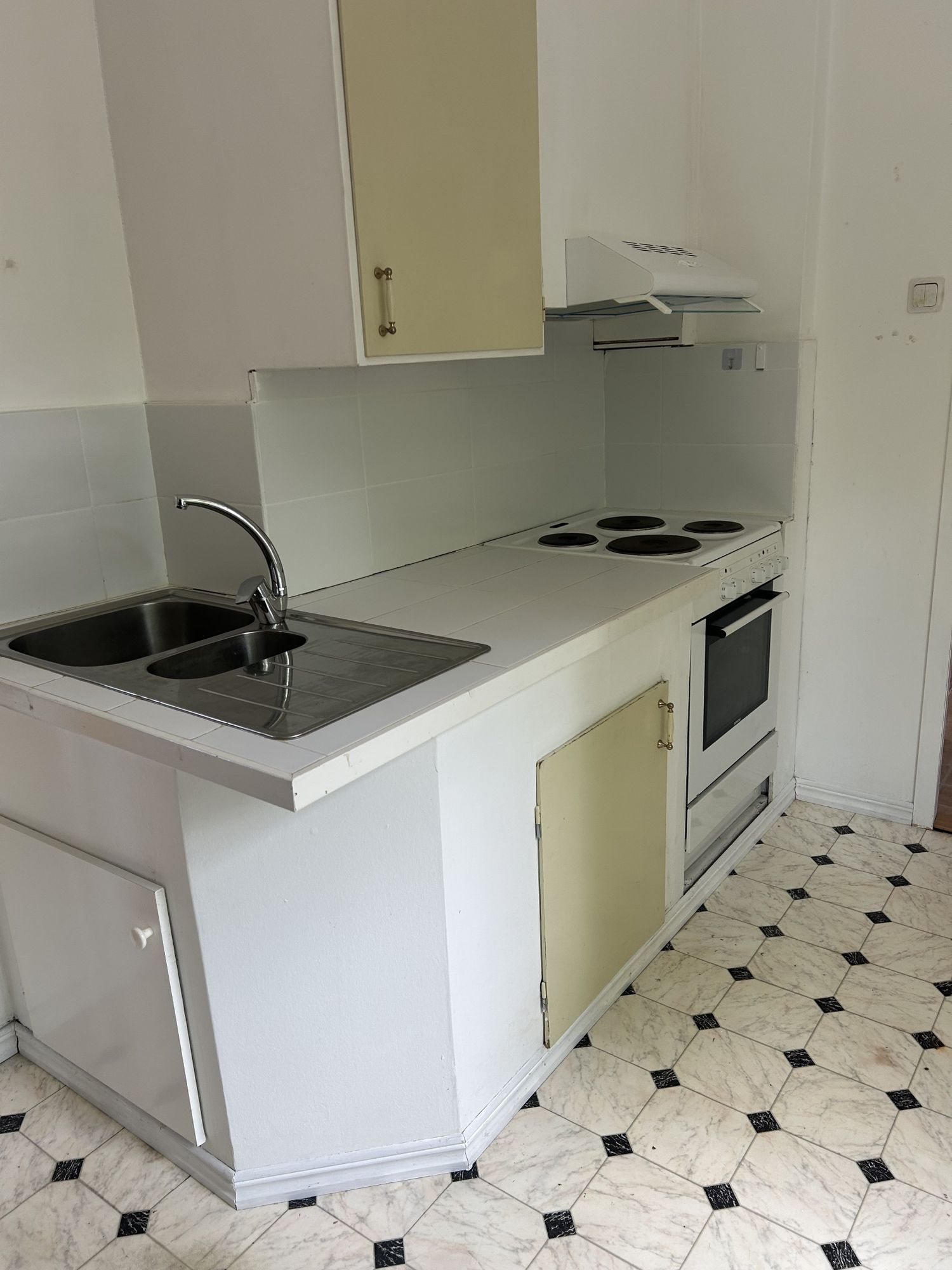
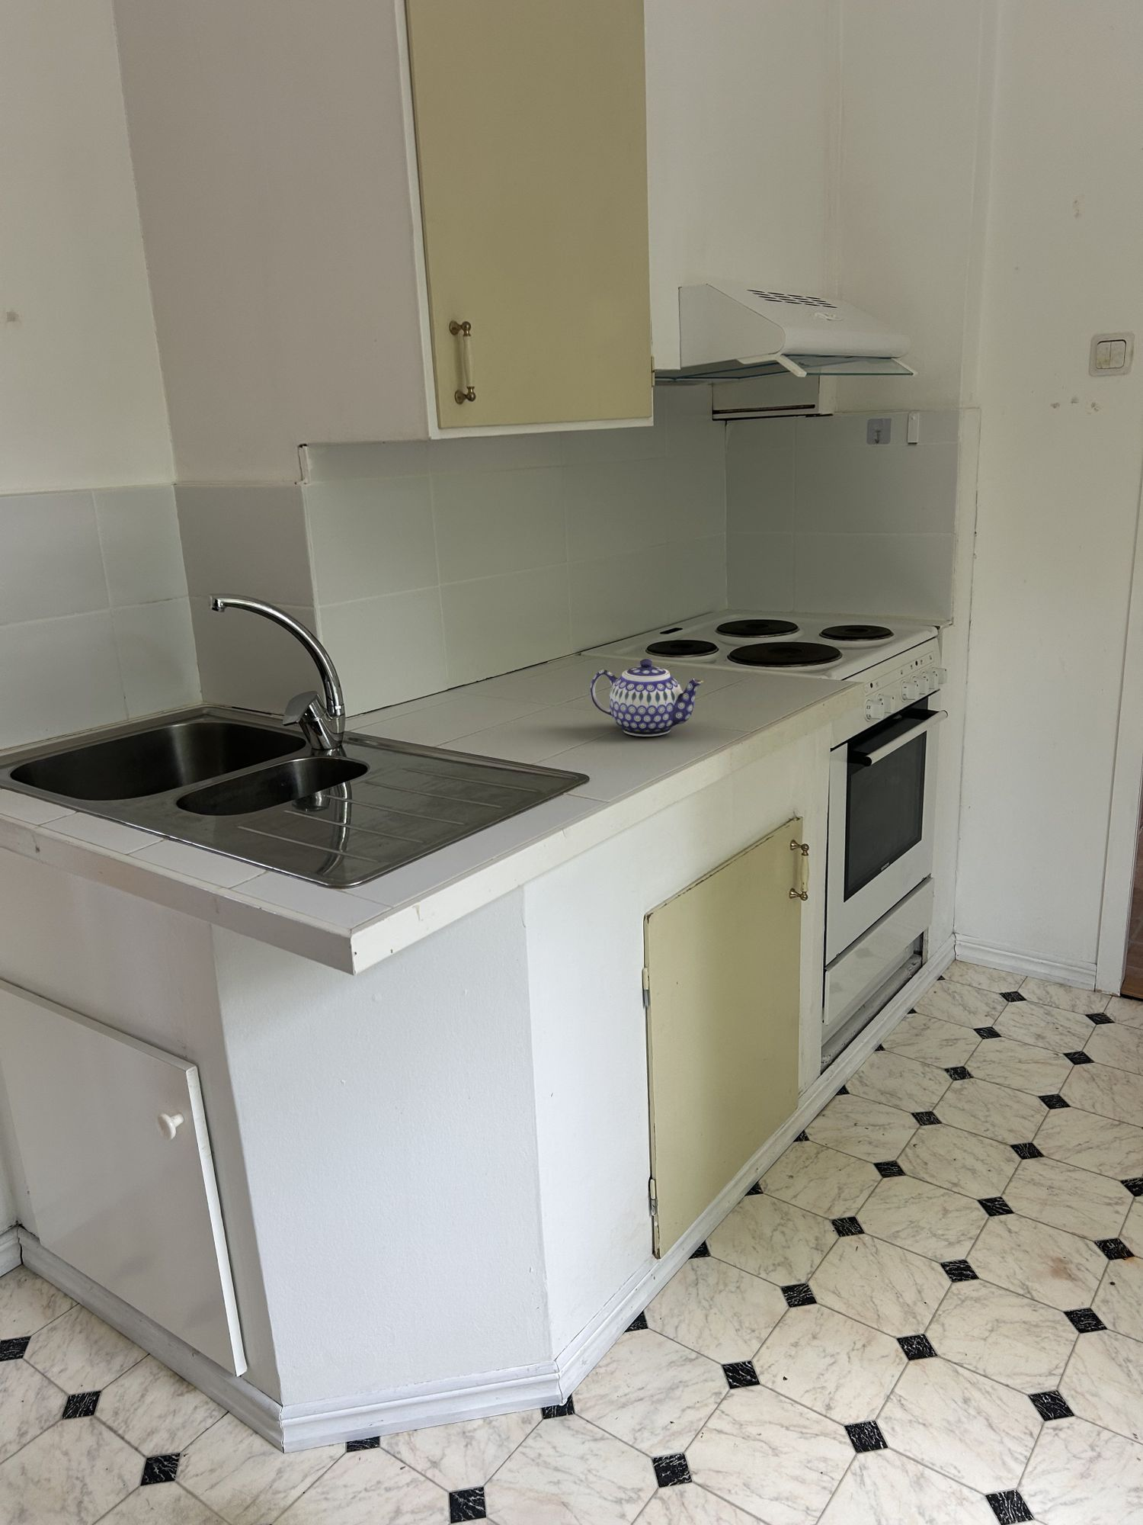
+ teapot [590,658,704,737]
